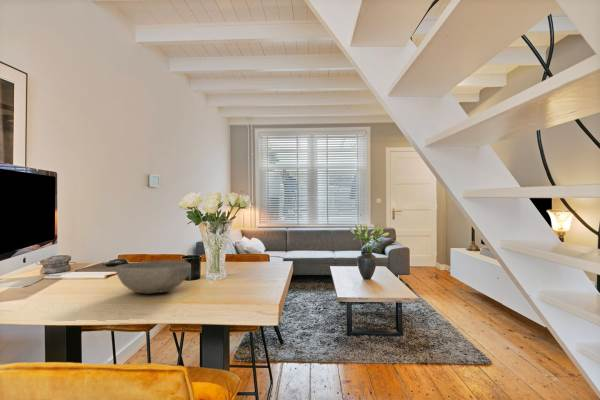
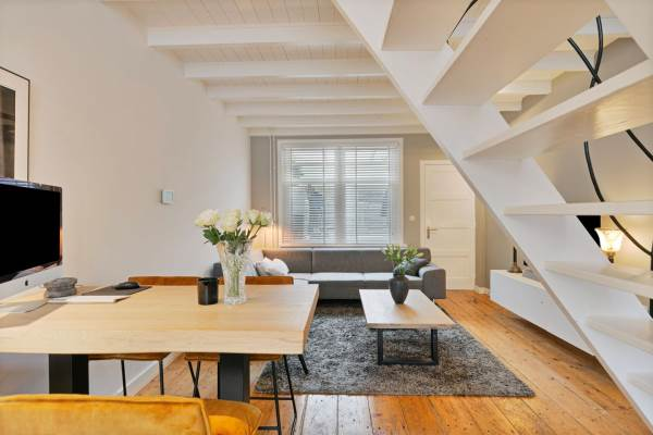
- bowl [114,260,192,295]
